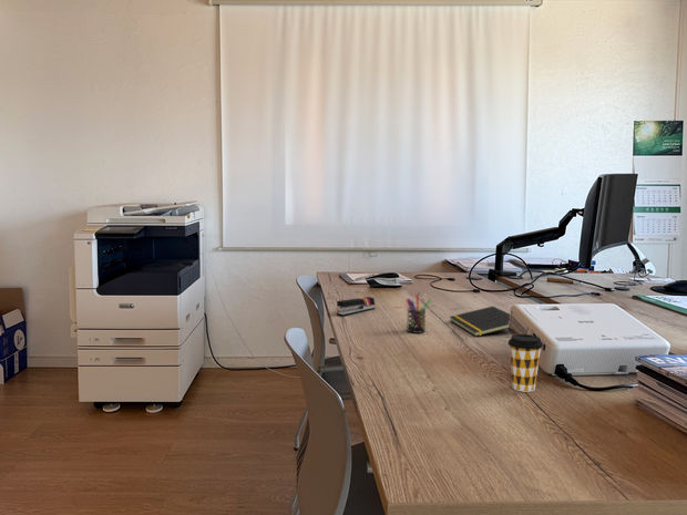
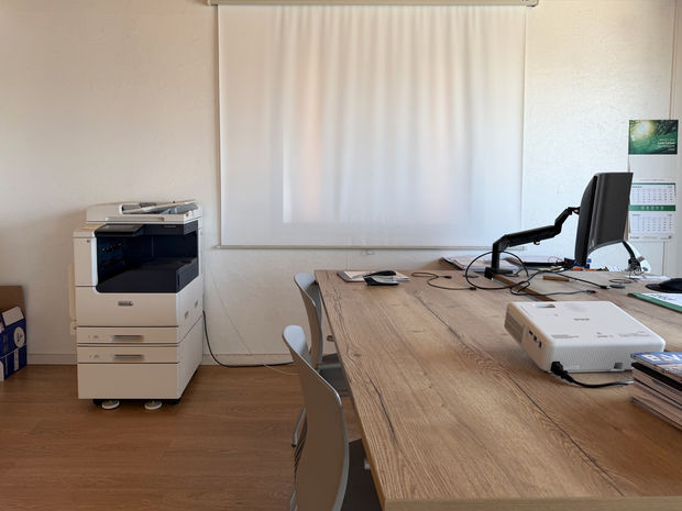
- notepad [449,306,511,338]
- pen holder [406,293,432,334]
- stapler [336,296,376,317]
- coffee cup [507,333,544,393]
